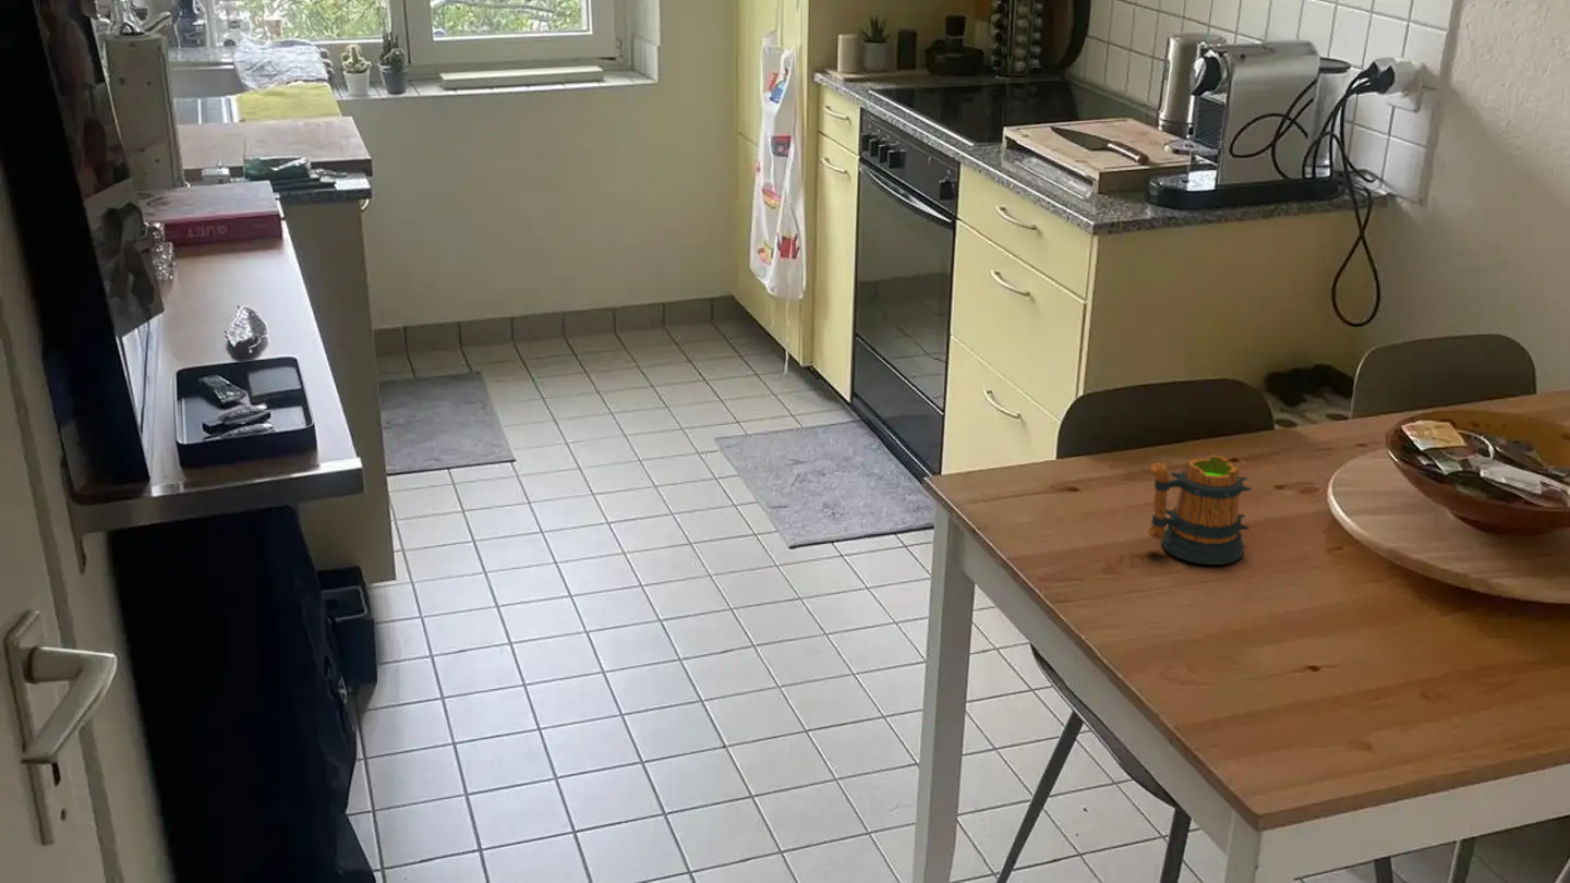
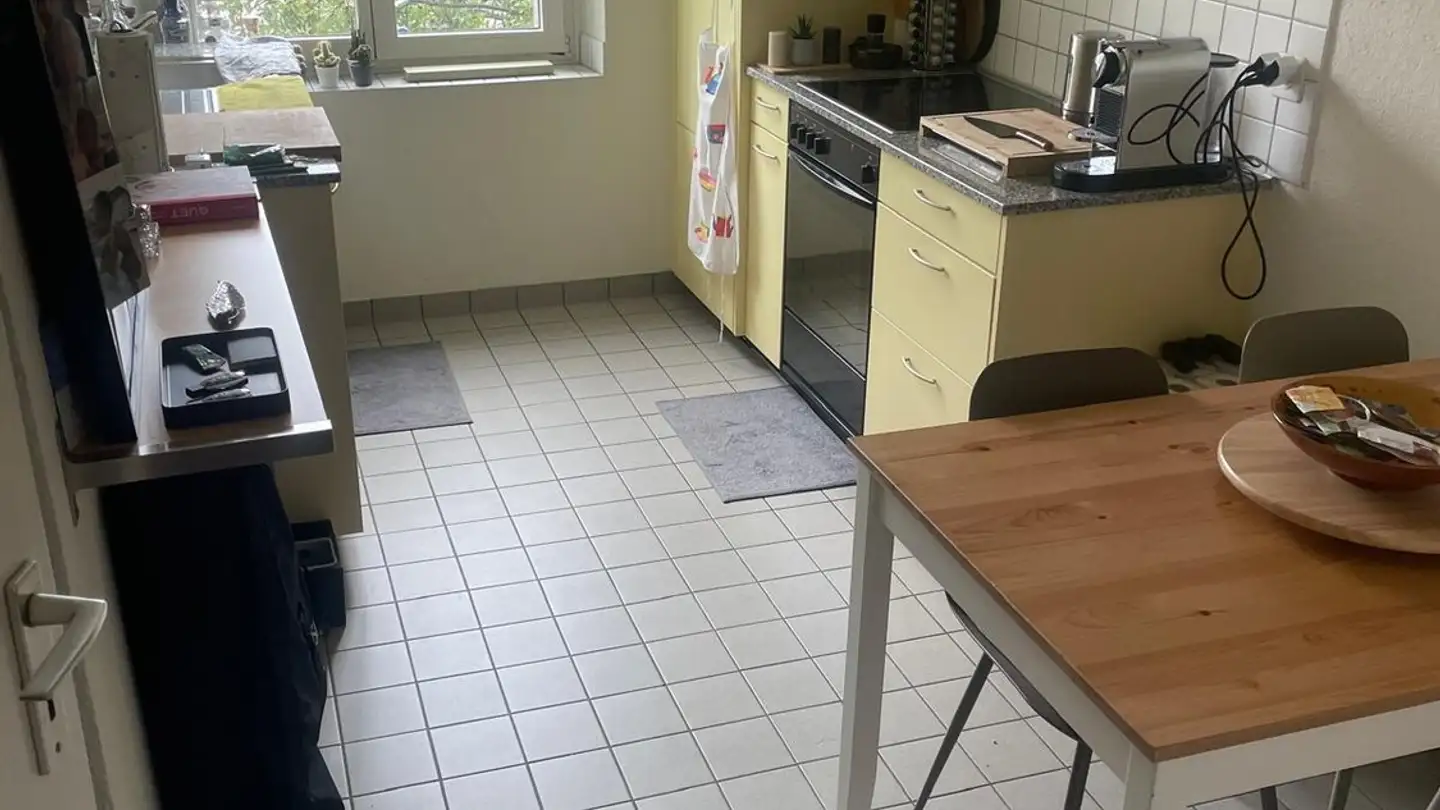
- mug [1147,453,1253,566]
